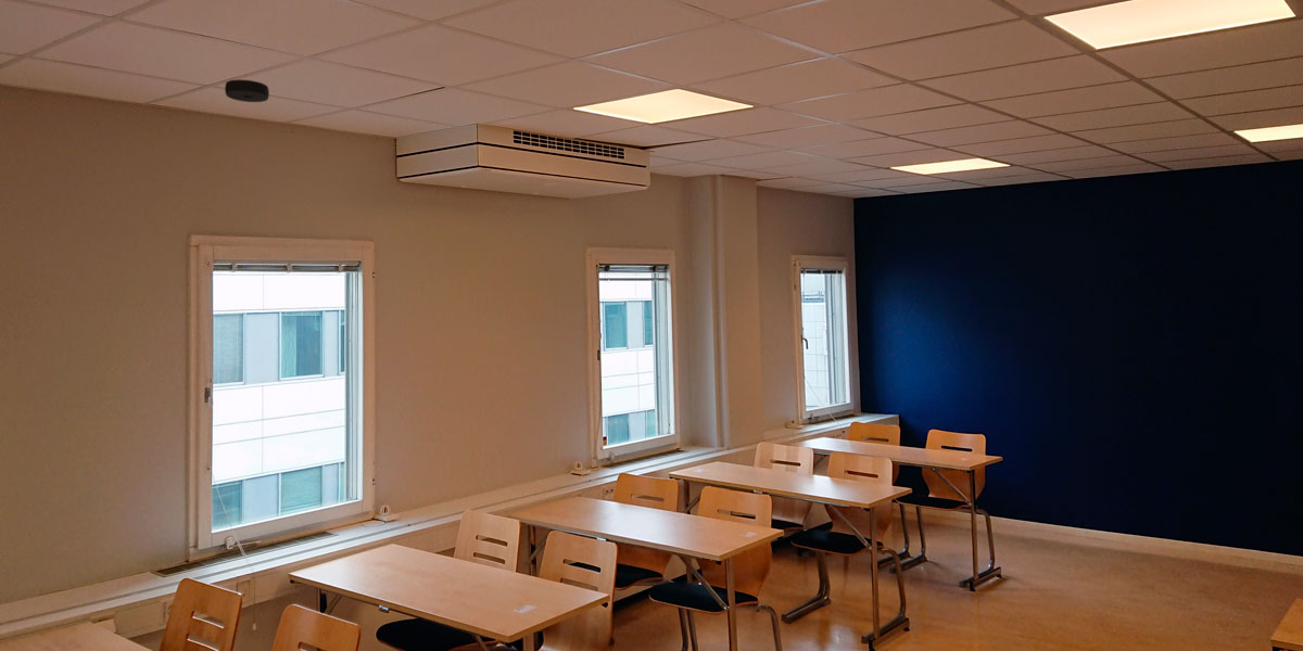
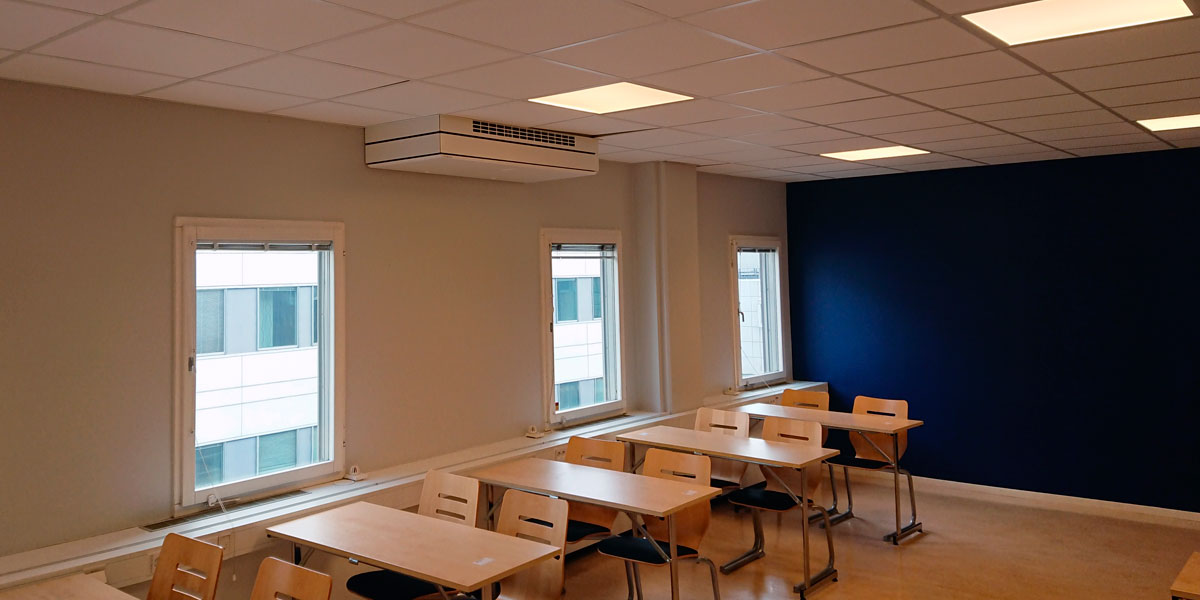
- smoke detector [224,78,270,103]
